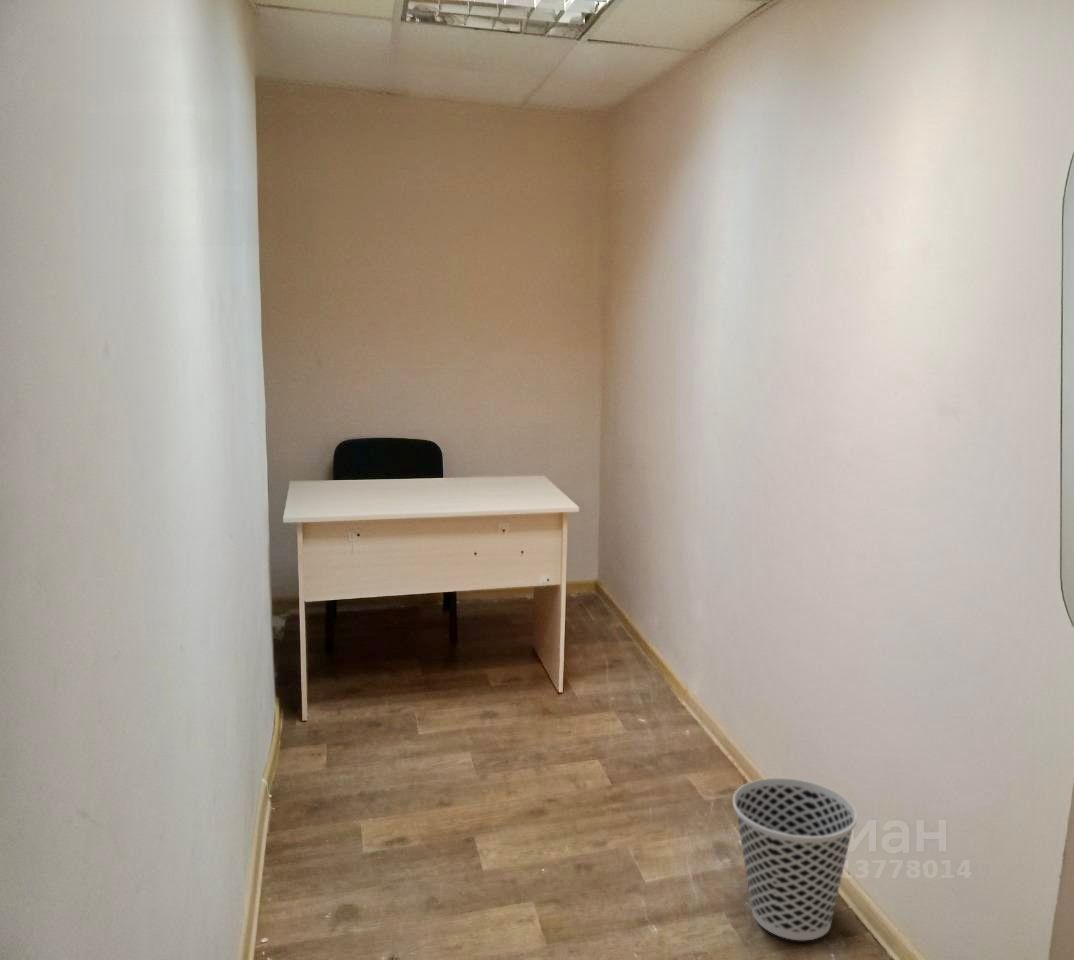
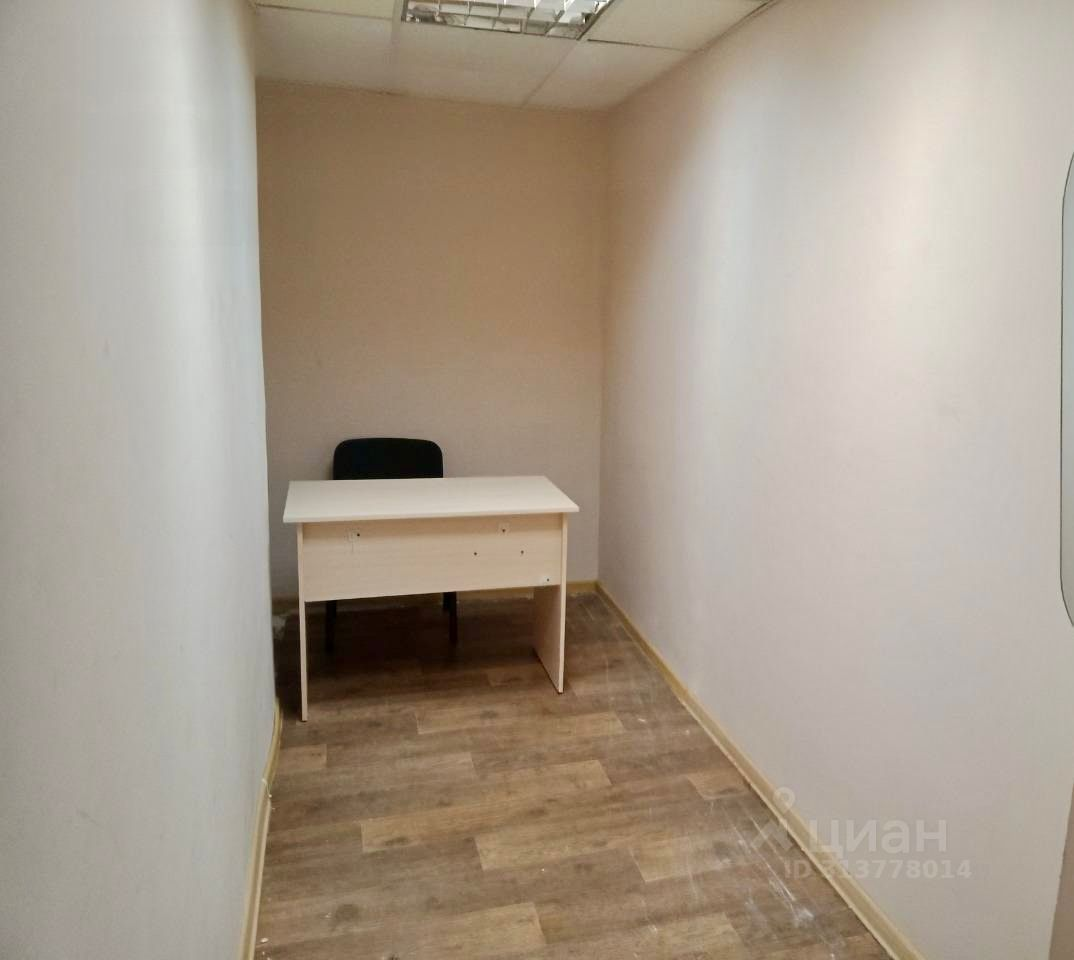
- wastebasket [732,777,858,941]
